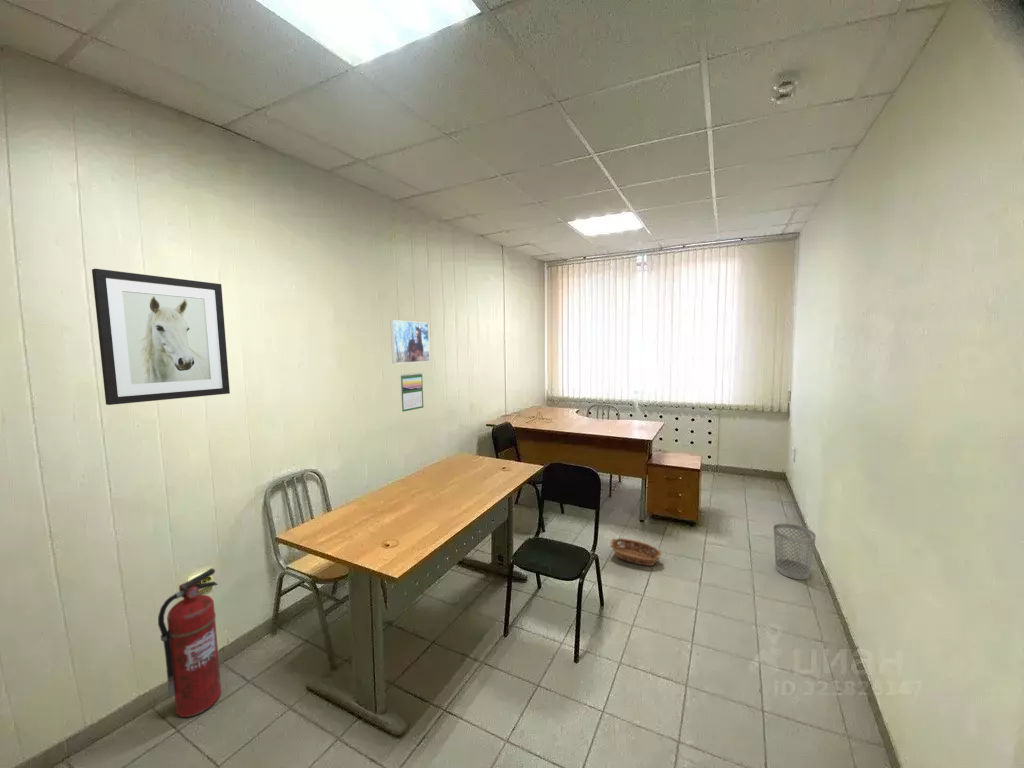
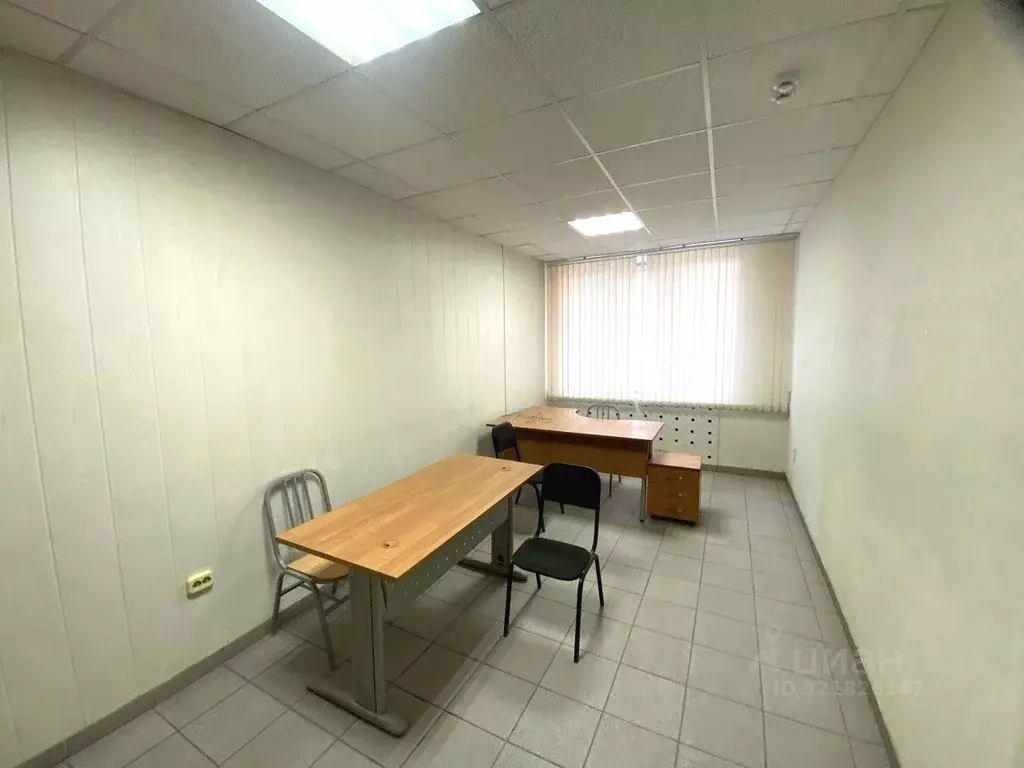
- basket [609,537,663,567]
- calendar [400,372,424,413]
- wastebasket [772,523,817,581]
- fire extinguisher [157,567,222,718]
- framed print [390,319,431,364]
- wall art [91,268,231,406]
